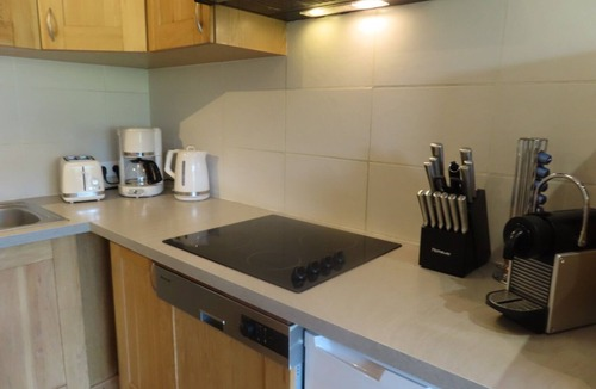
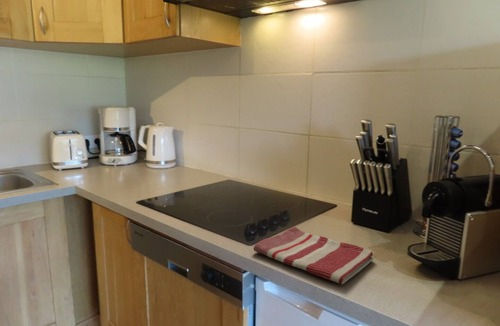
+ dish towel [253,226,374,285]
